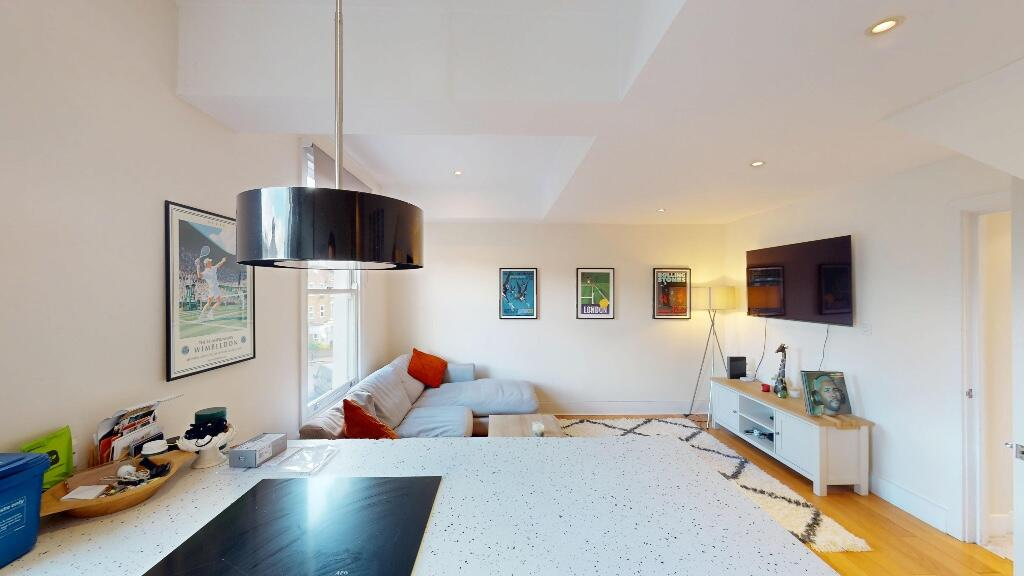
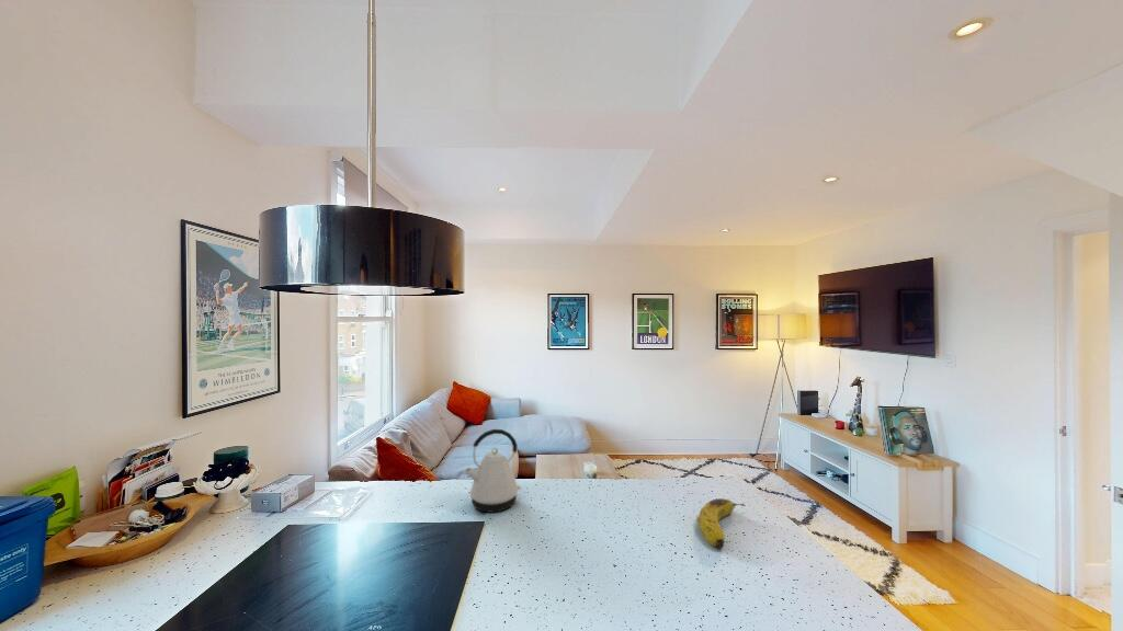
+ kettle [463,428,522,514]
+ fruit [696,497,747,549]
